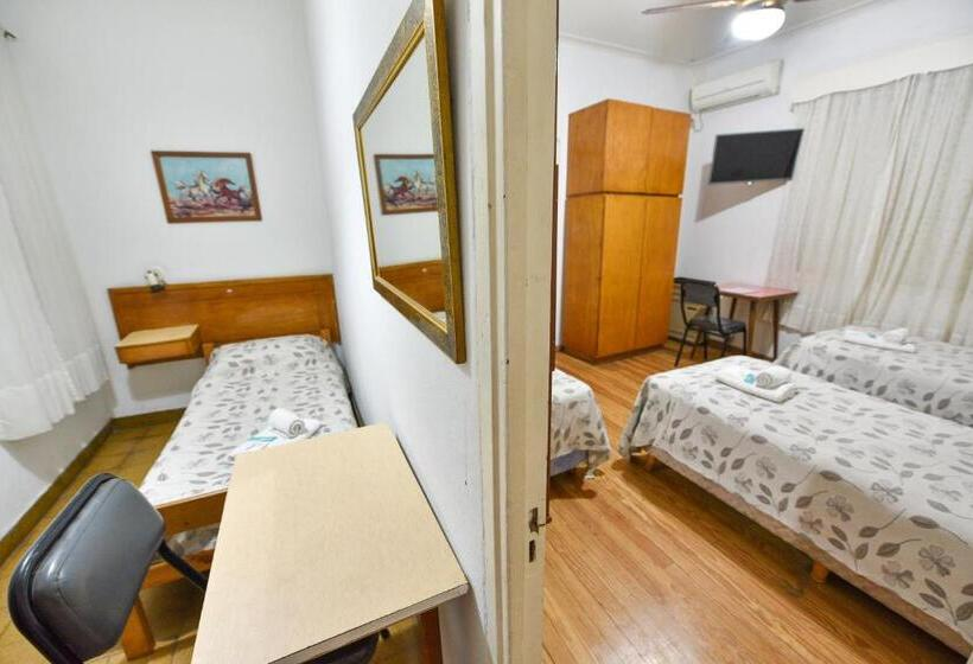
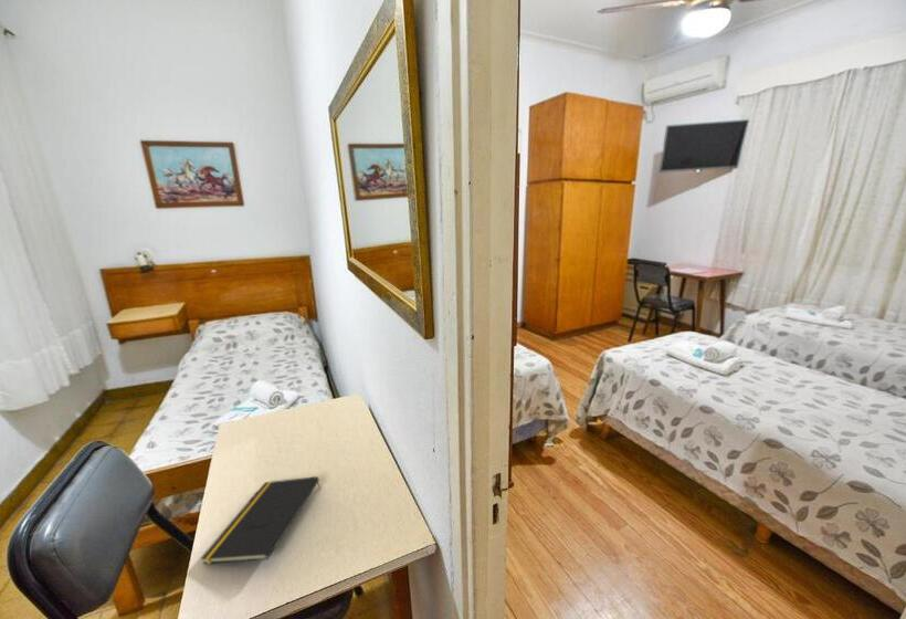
+ notepad [200,475,322,565]
